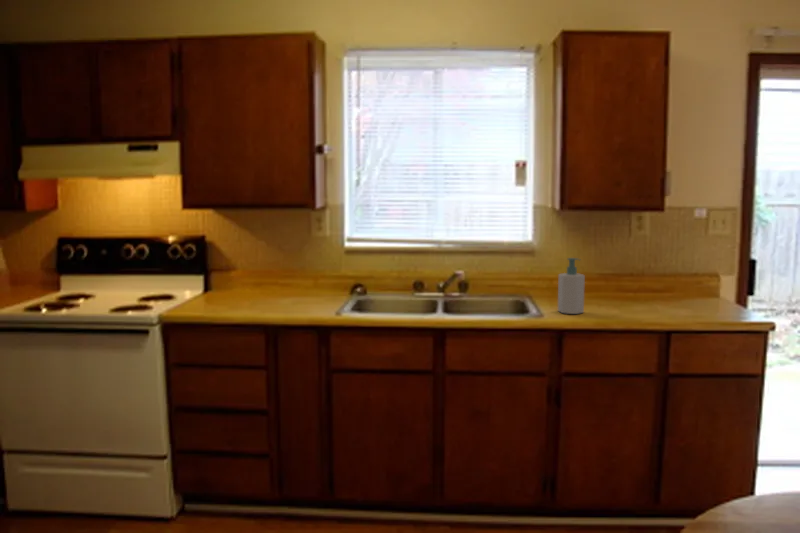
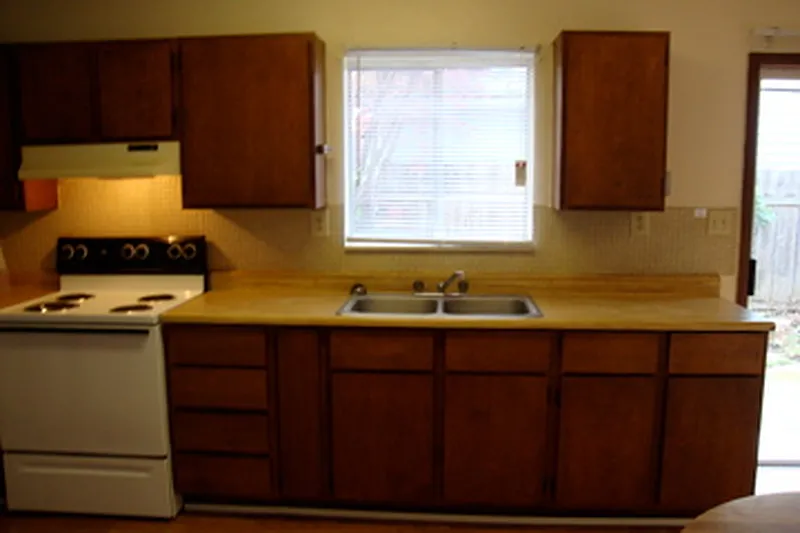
- soap bottle [557,257,586,315]
